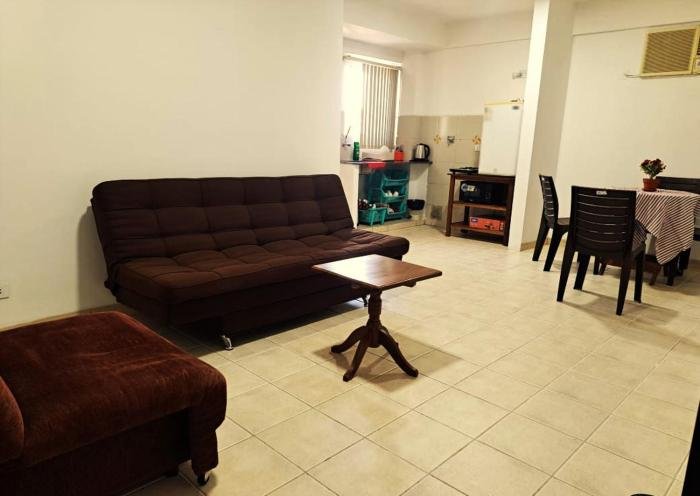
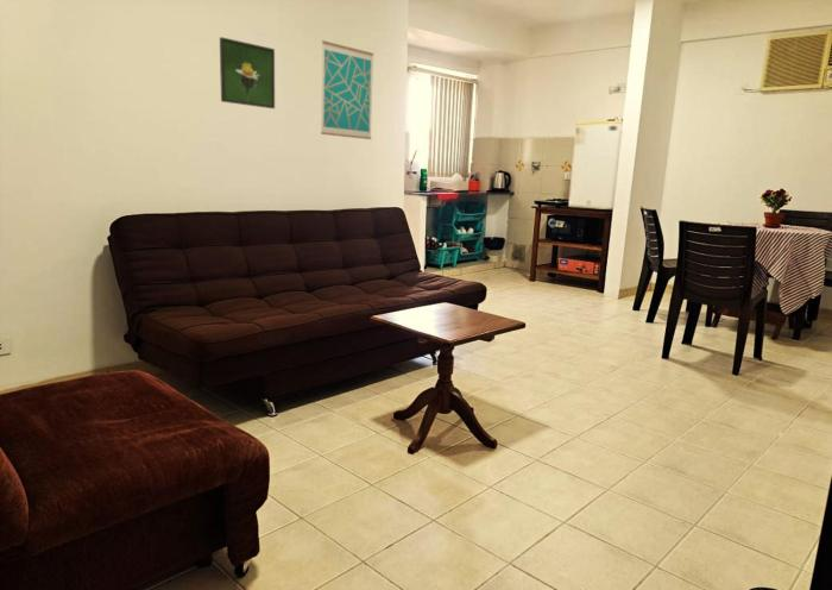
+ wall art [320,39,374,140]
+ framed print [219,36,276,109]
